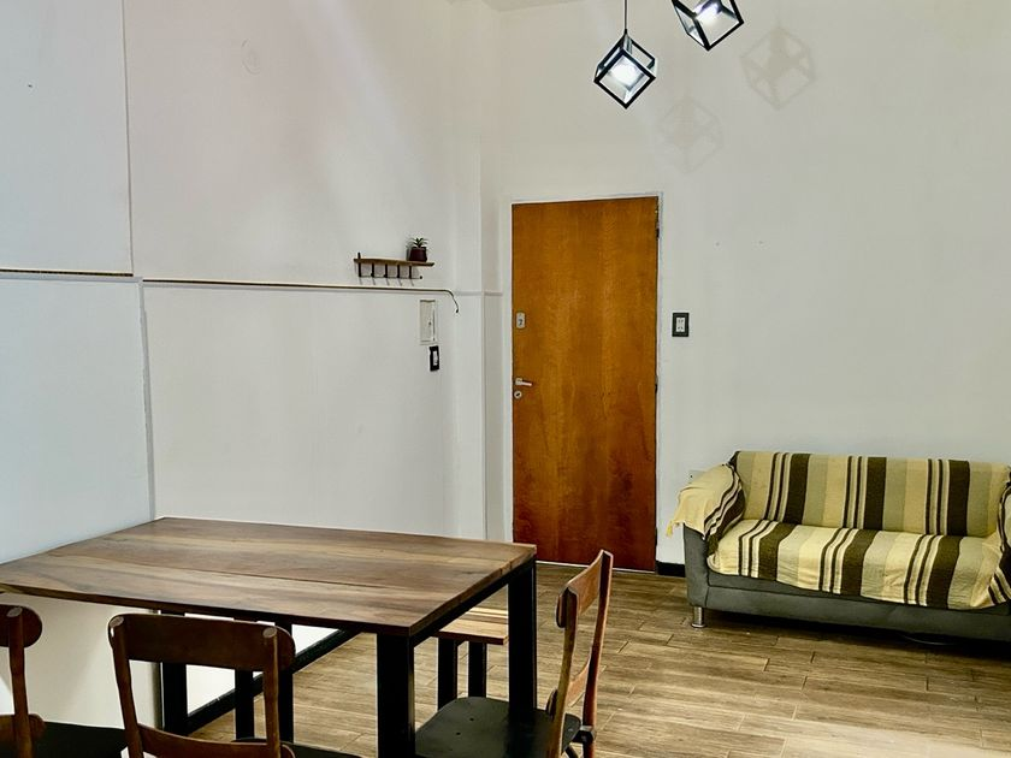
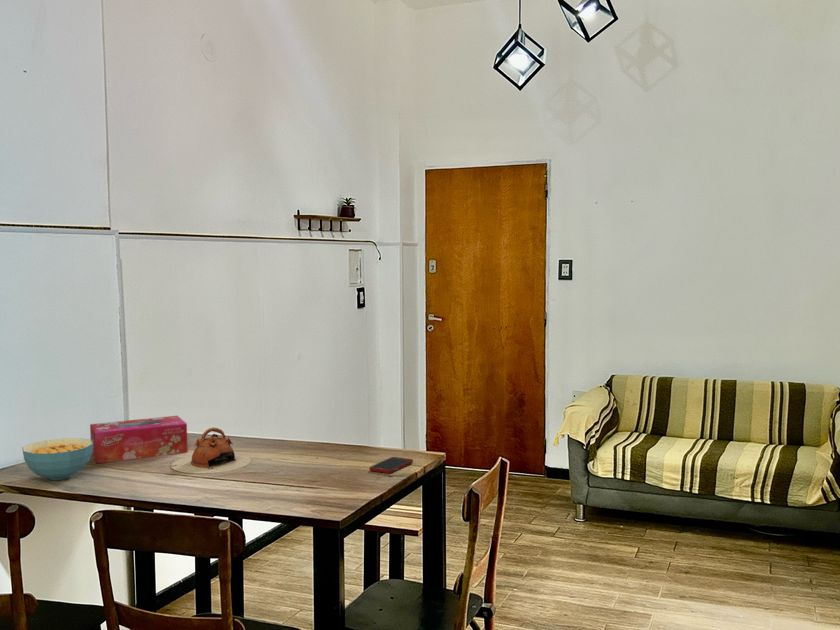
+ cell phone [368,456,414,474]
+ teapot [170,427,252,474]
+ tissue box [89,415,189,464]
+ cereal bowl [21,437,93,481]
